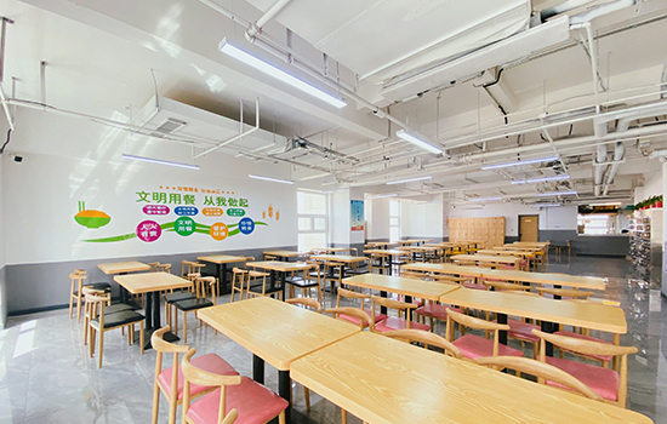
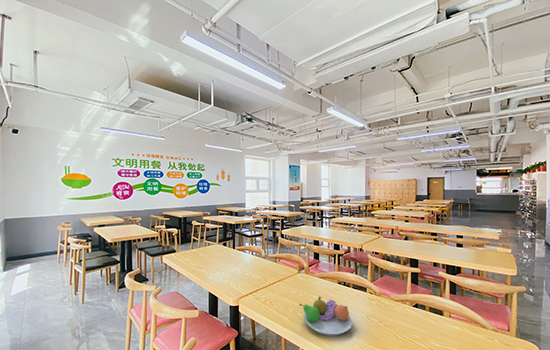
+ fruit bowl [299,295,353,337]
